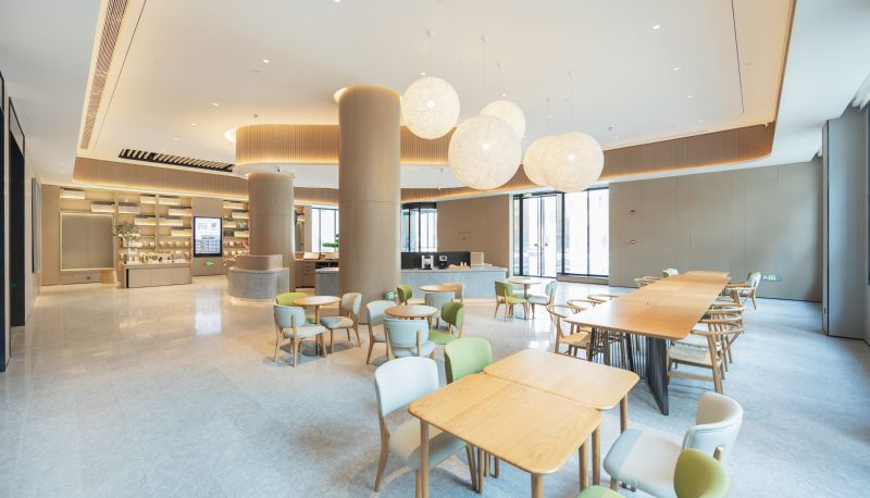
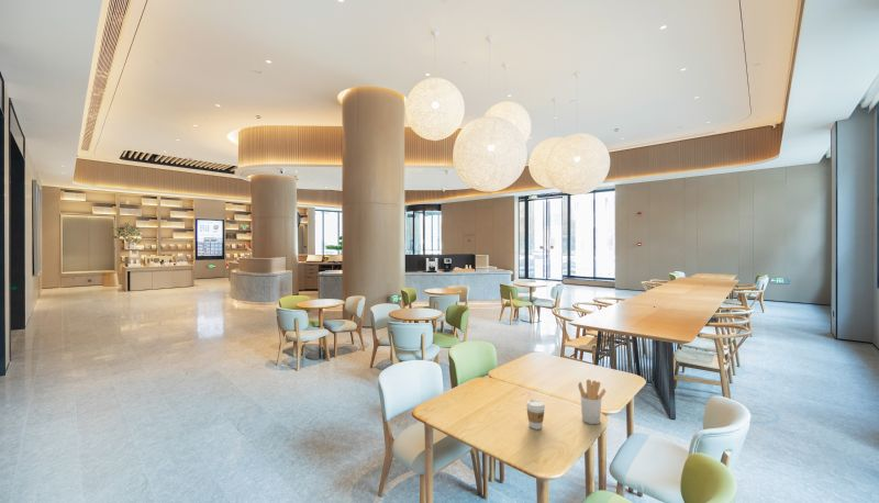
+ utensil holder [577,379,607,425]
+ coffee cup [525,398,546,431]
